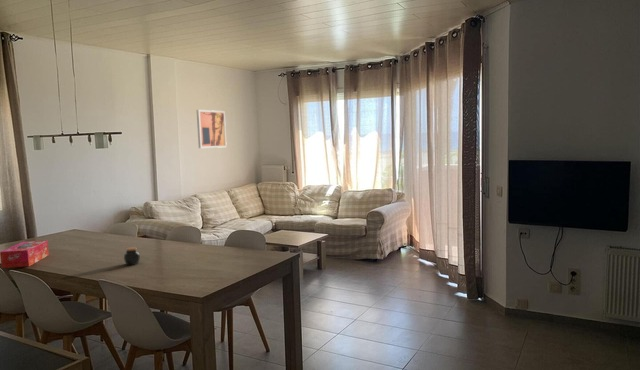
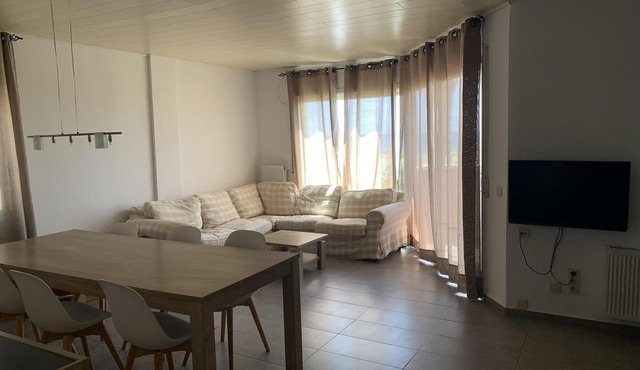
- tissue box [0,239,50,269]
- wall art [196,109,228,149]
- jar [123,246,141,266]
